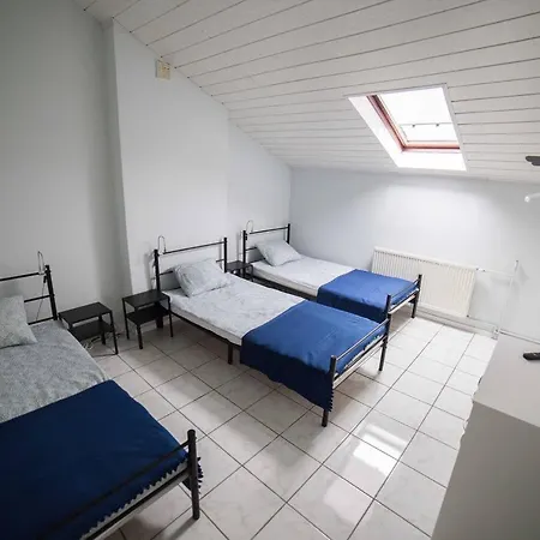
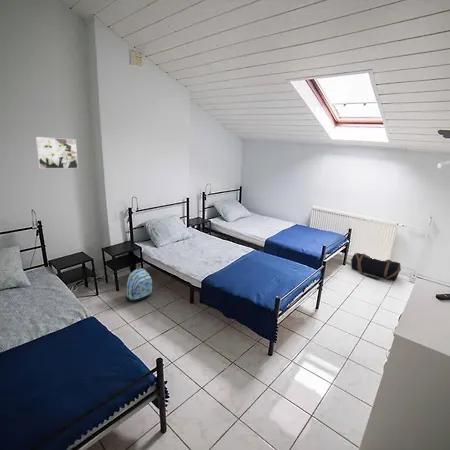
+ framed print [34,136,79,169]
+ duffel bag [350,252,402,281]
+ backpack [125,268,153,303]
